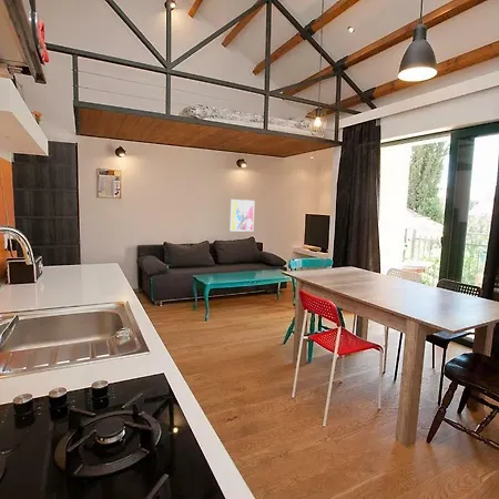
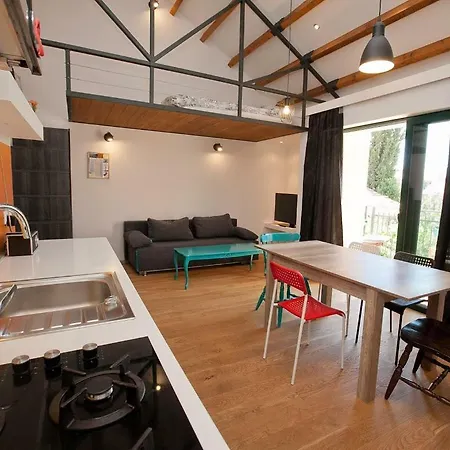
- wall art [230,198,255,233]
